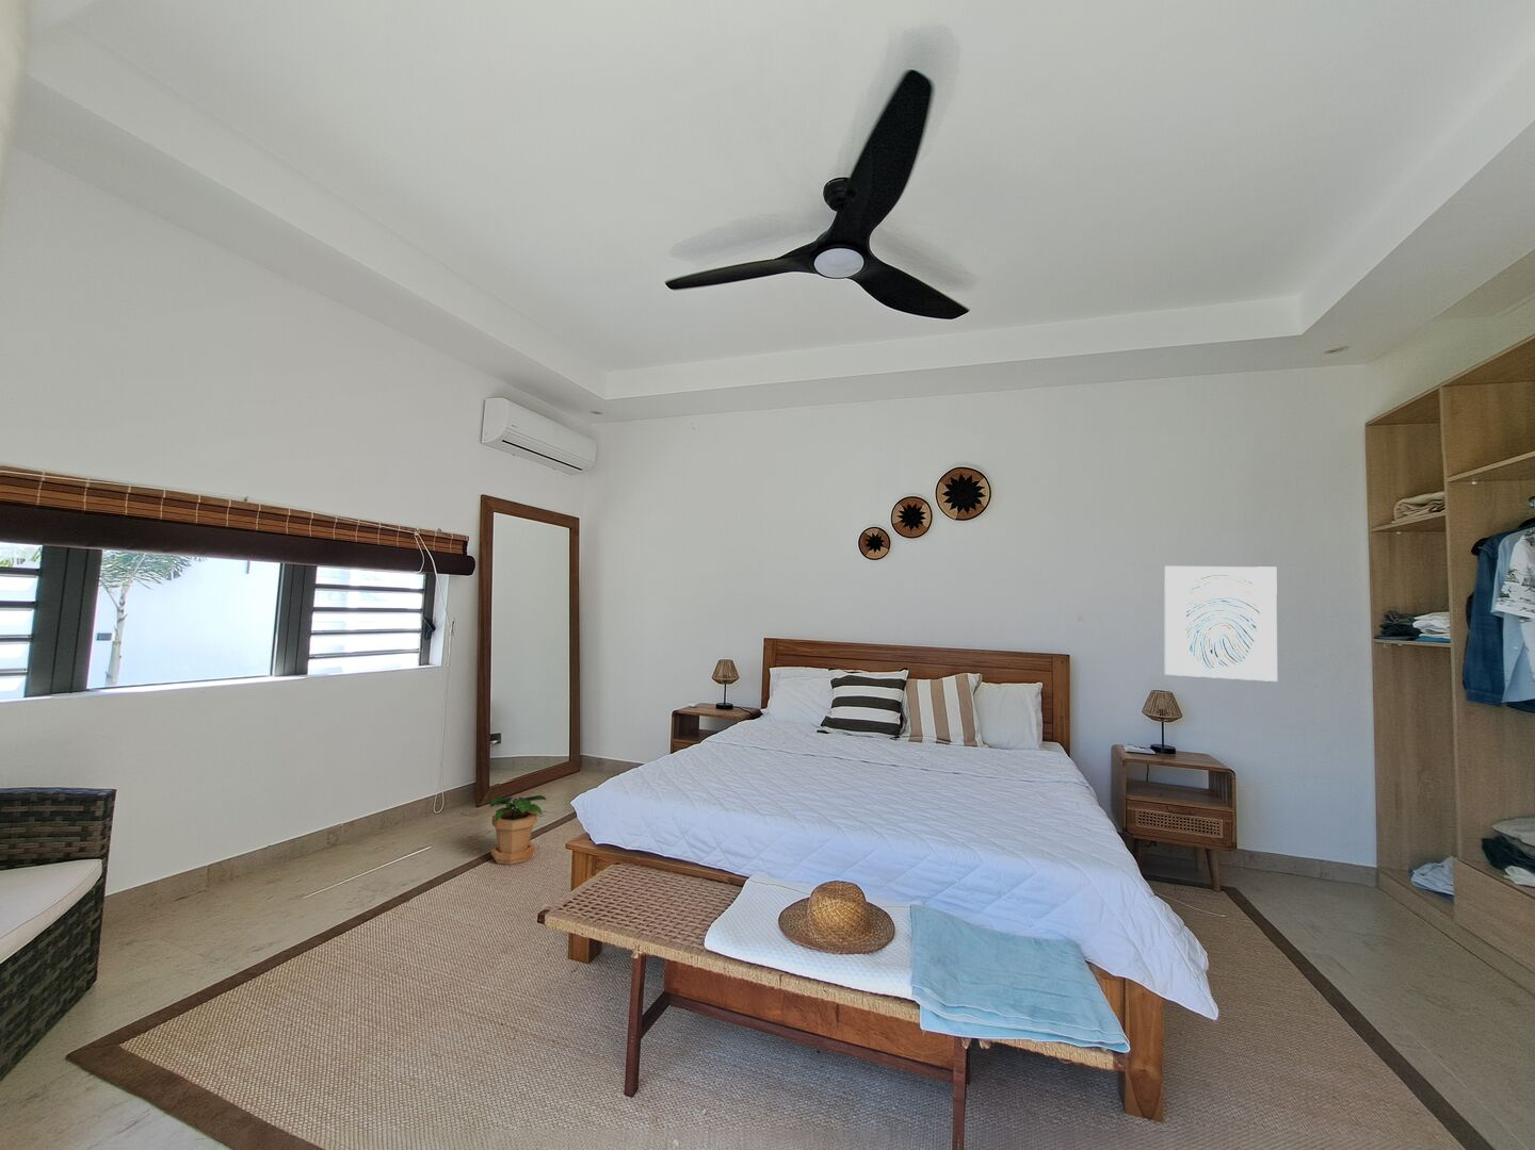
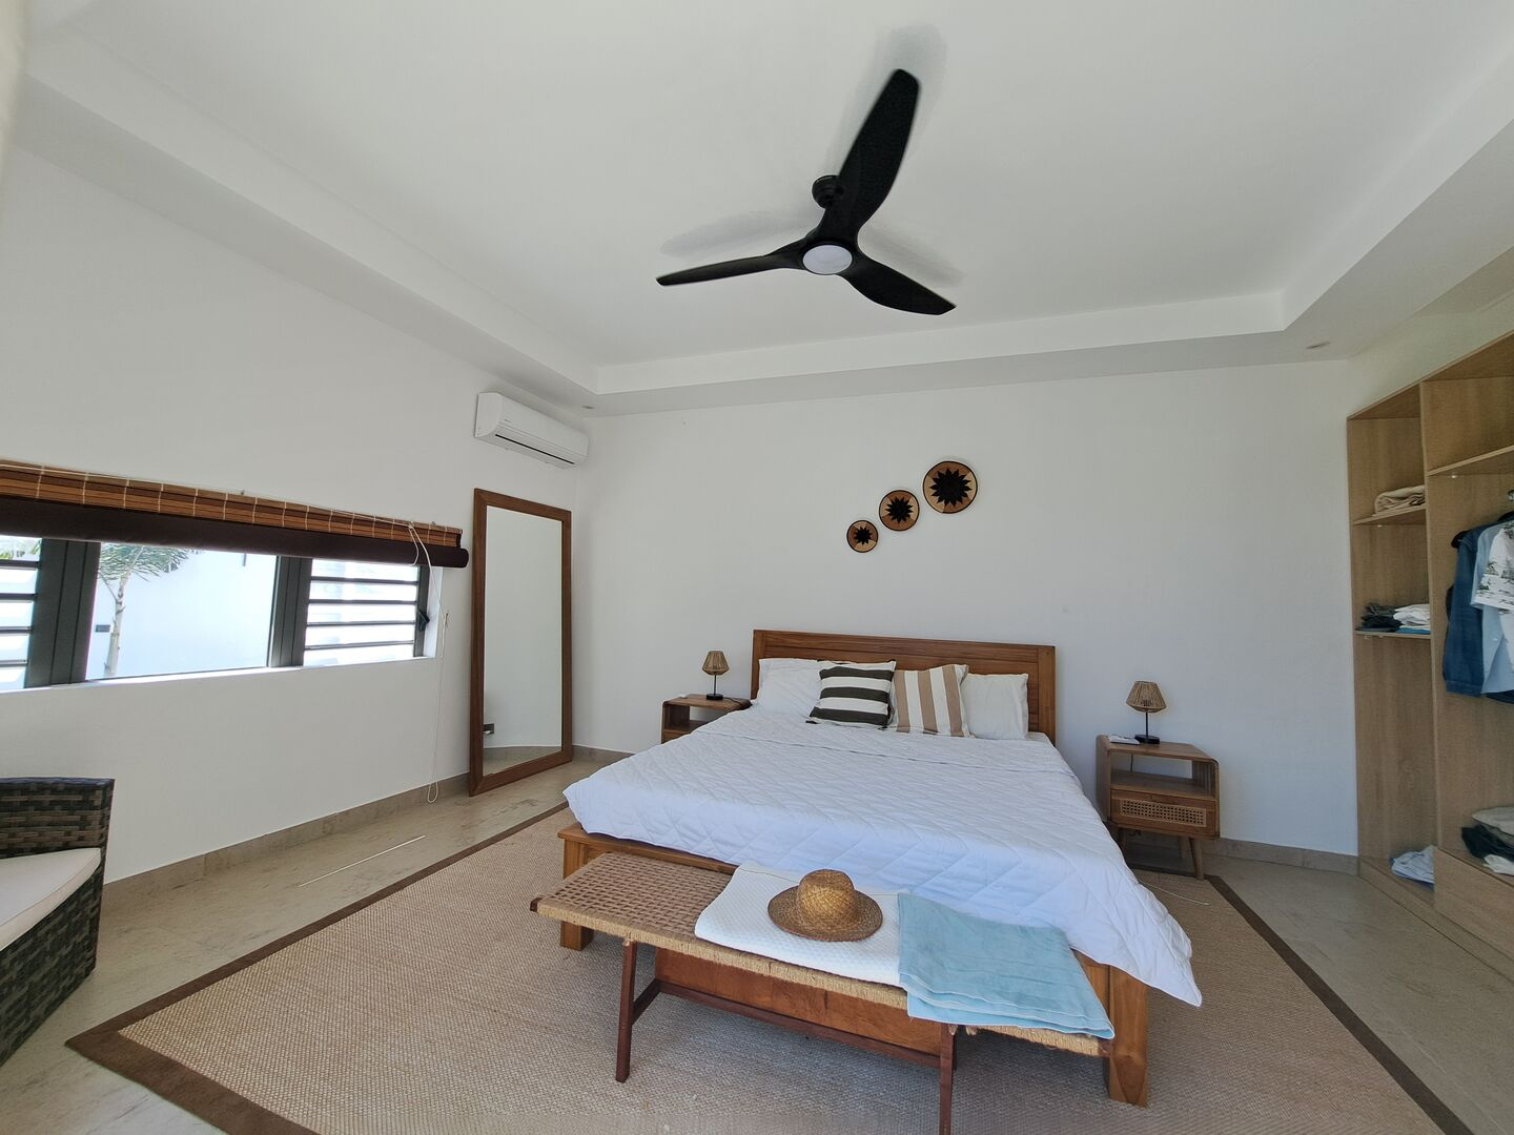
- potted plant [488,795,548,866]
- wall art [1163,565,1278,683]
